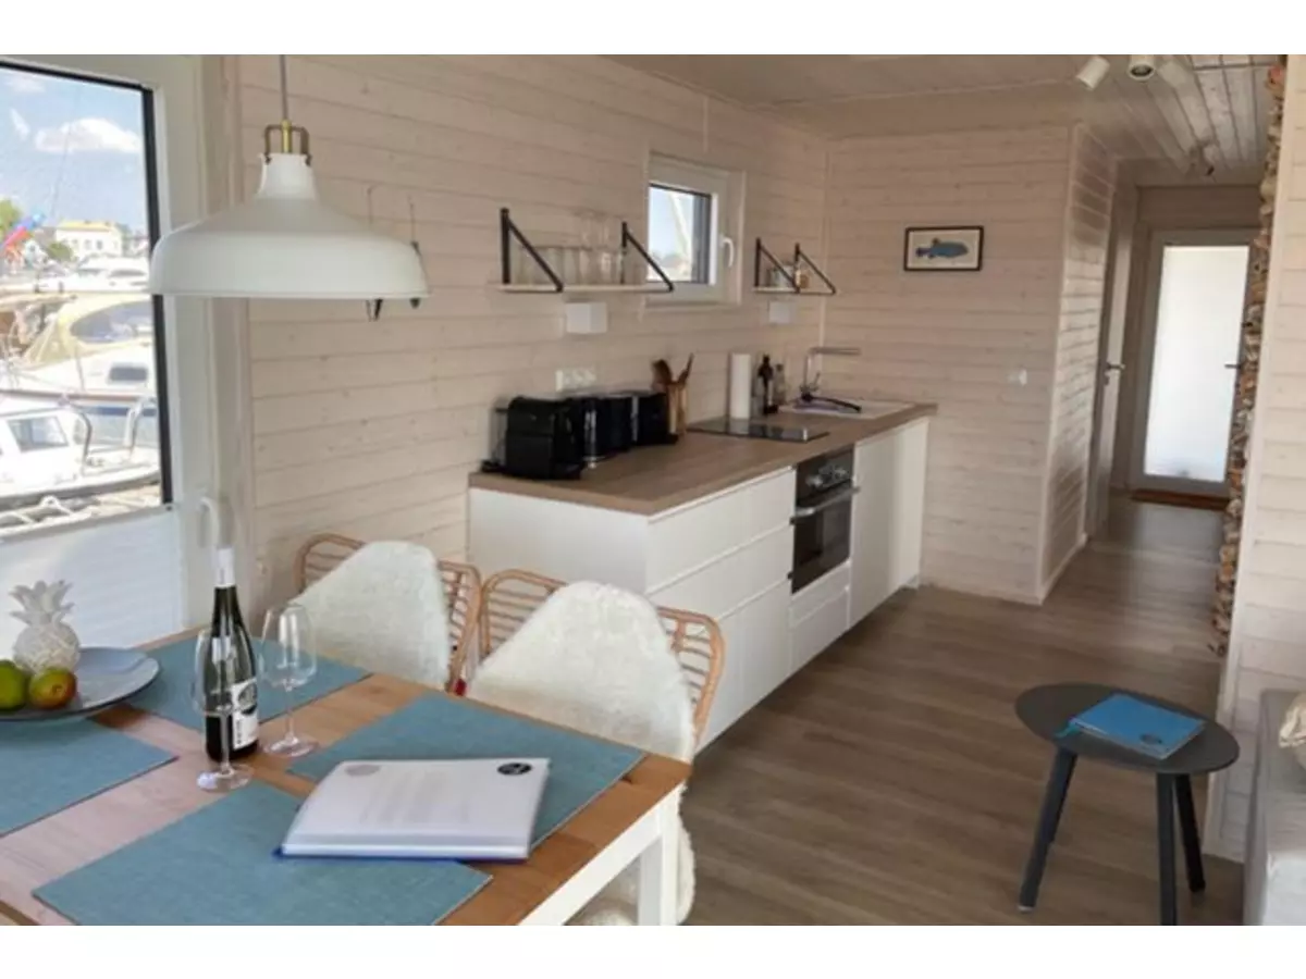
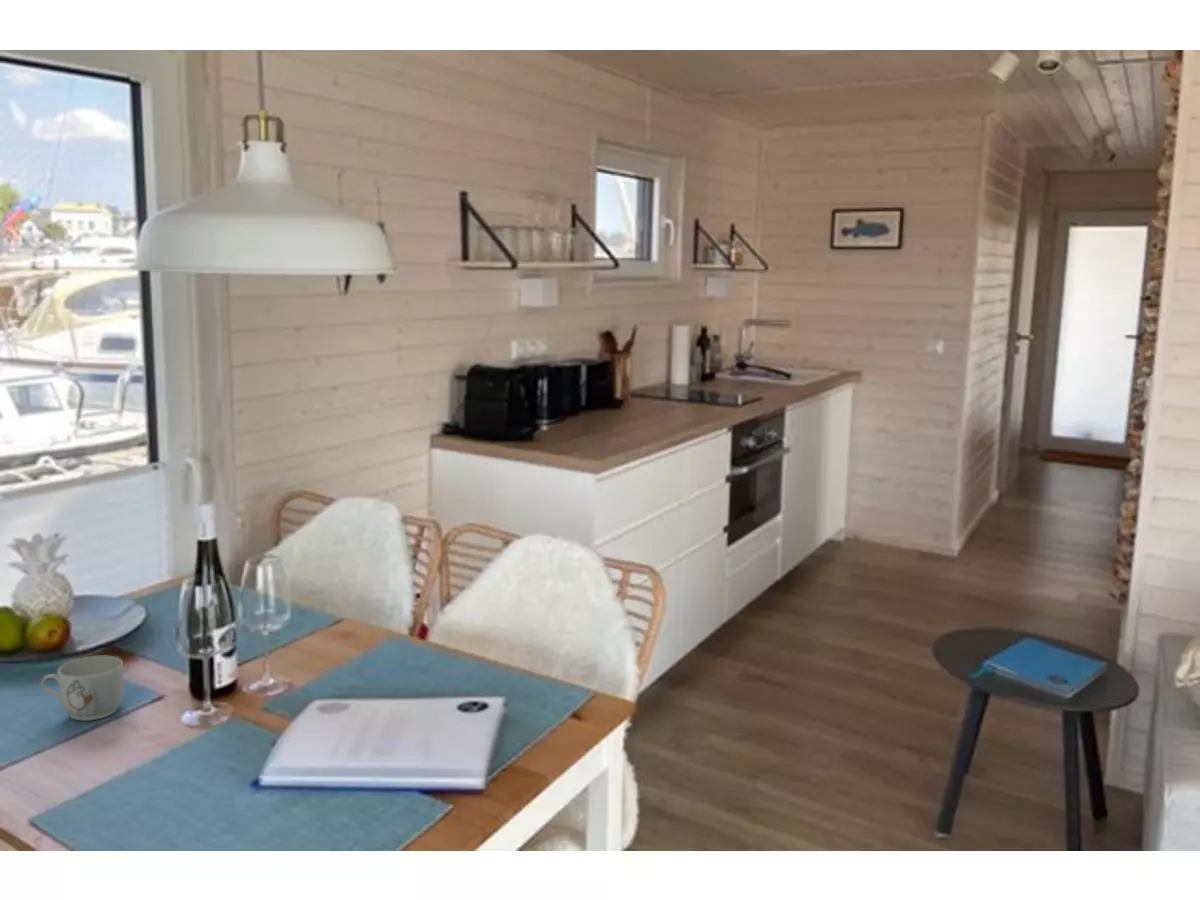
+ mug [40,655,125,722]
